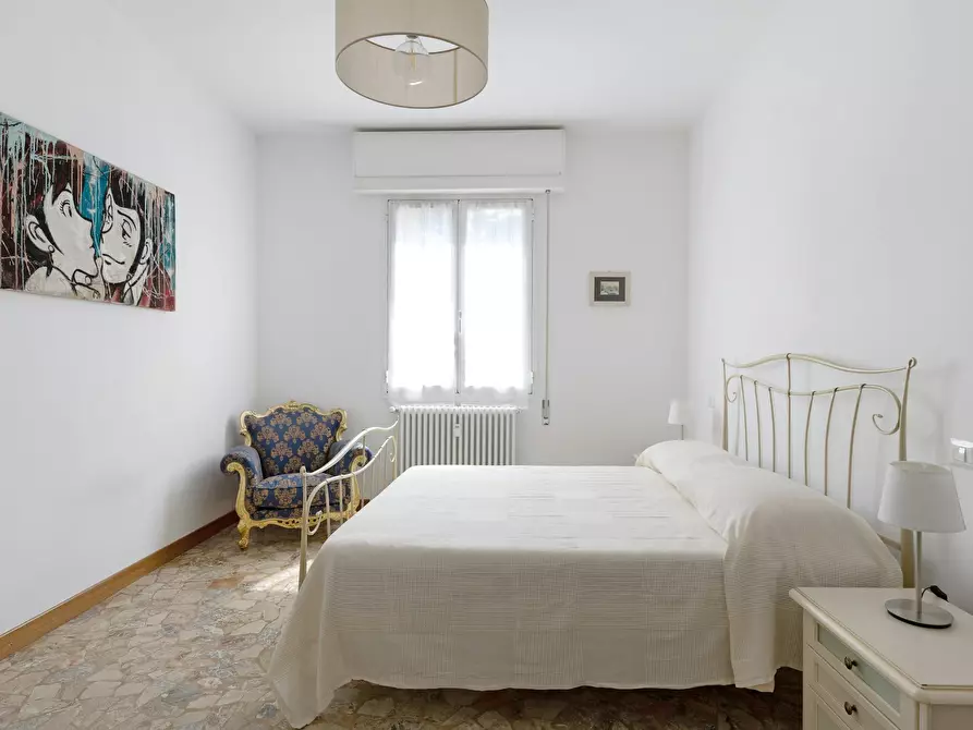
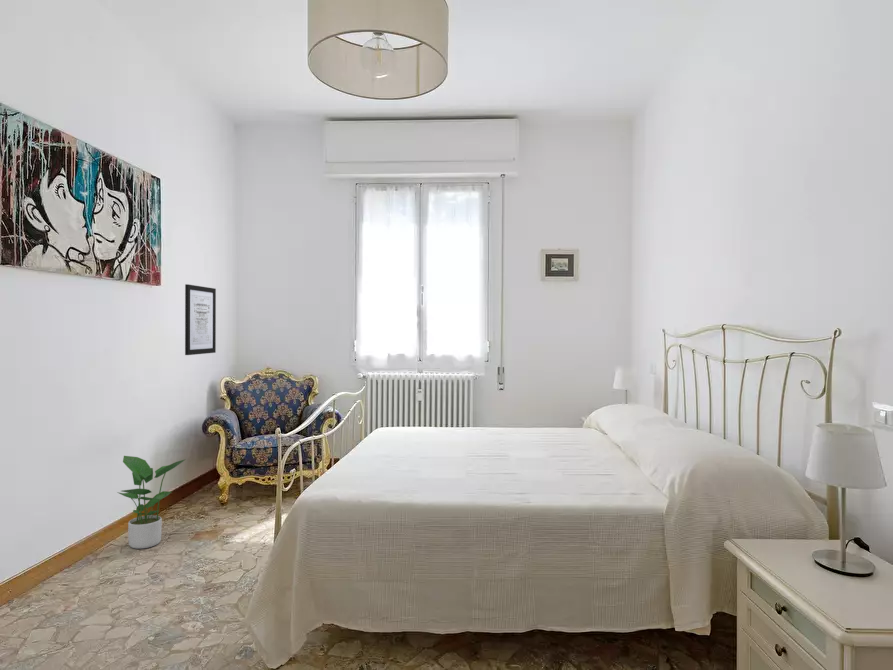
+ wall art [184,283,217,356]
+ potted plant [116,455,187,550]
